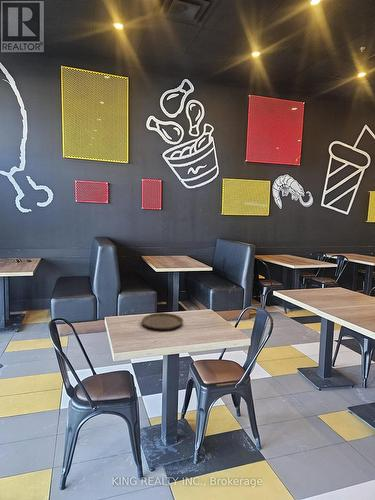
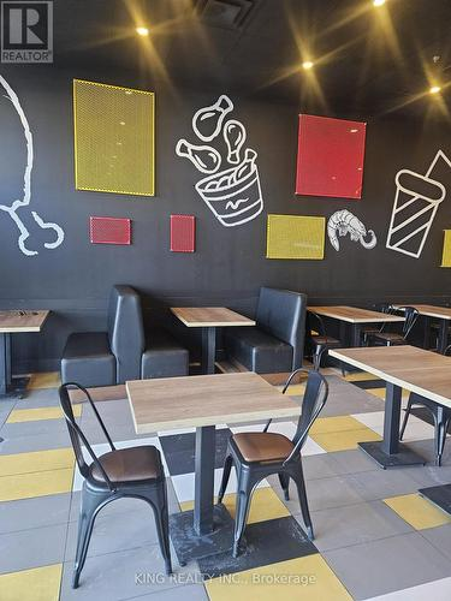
- plate [141,312,184,330]
